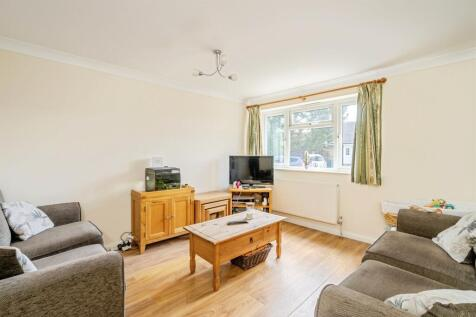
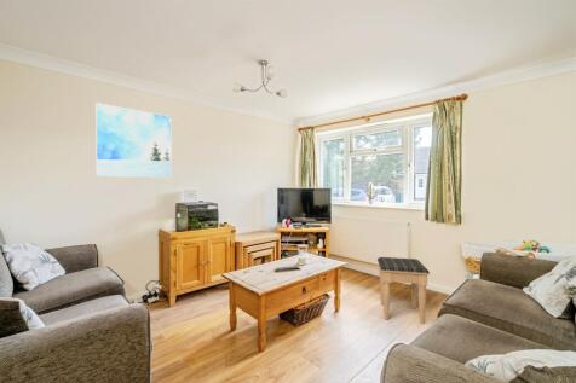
+ footstool [376,256,431,325]
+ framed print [94,101,173,179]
